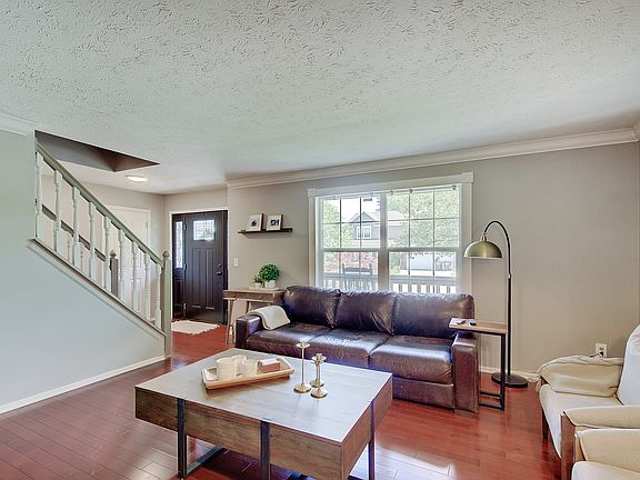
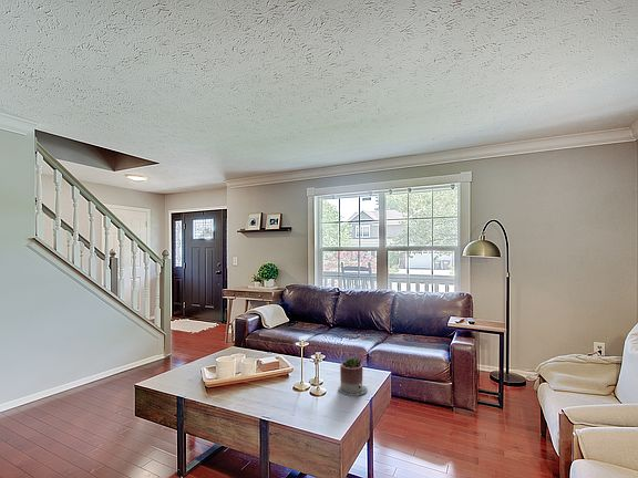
+ succulent planter [338,356,368,396]
